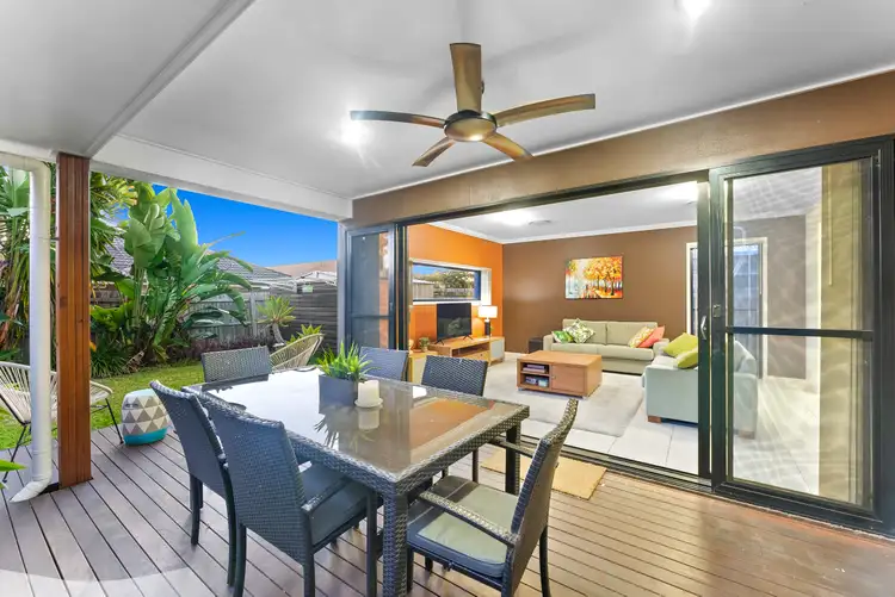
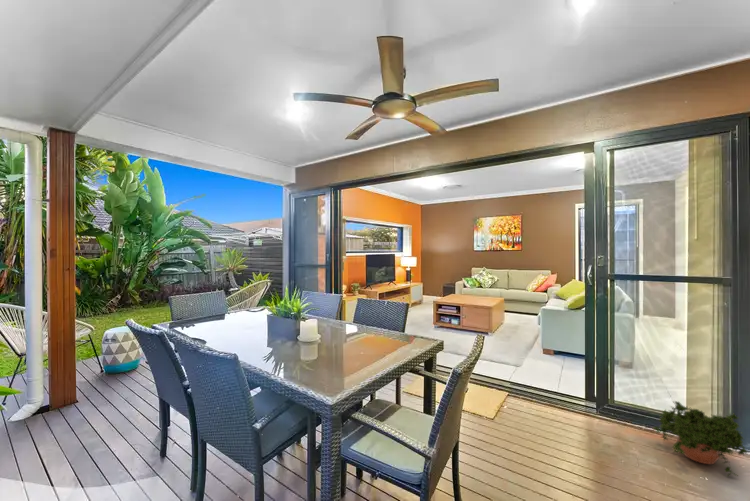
+ potted plant [652,400,750,478]
